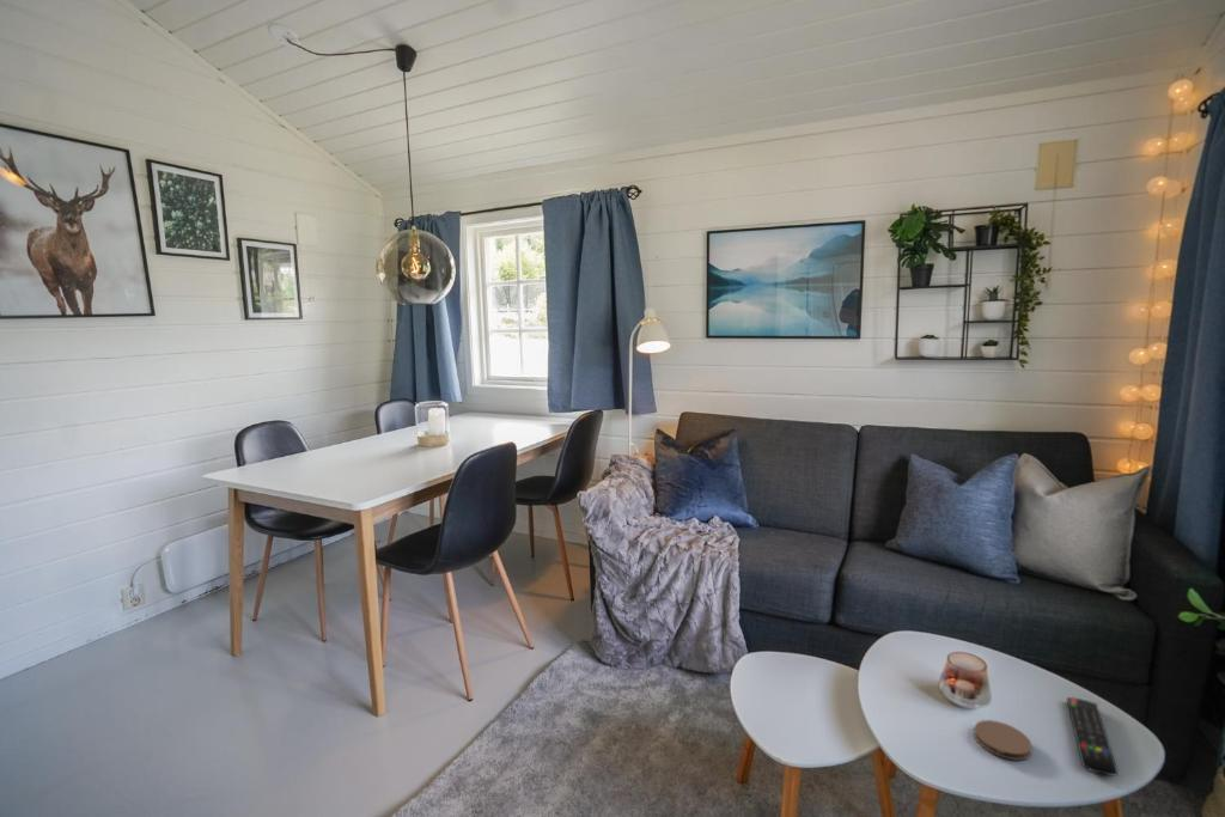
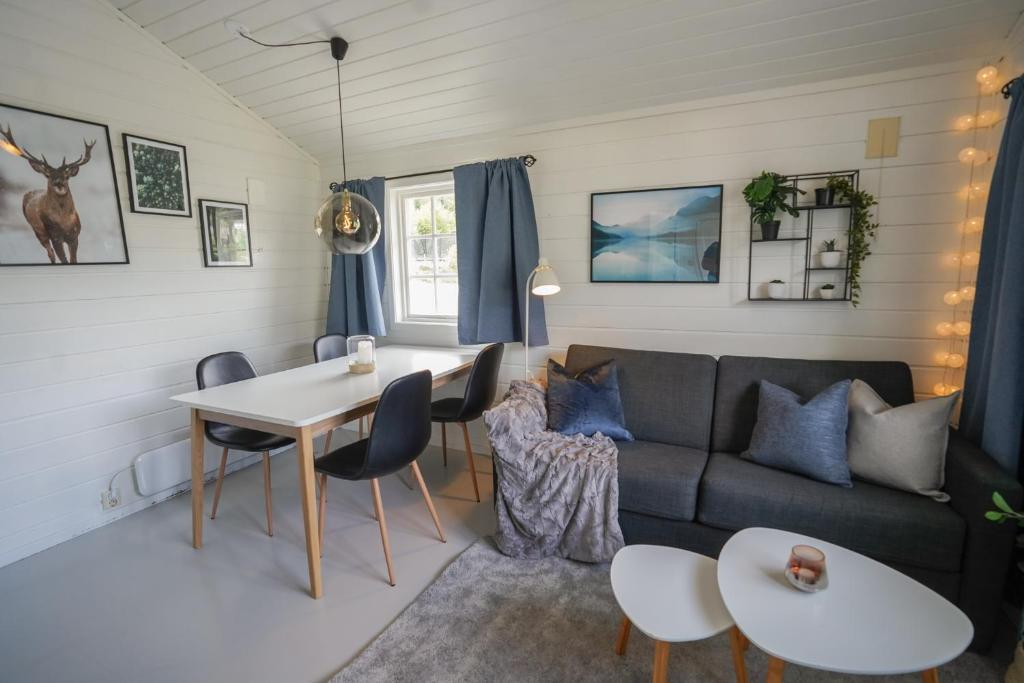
- remote control [1066,696,1120,776]
- coaster [973,719,1032,761]
